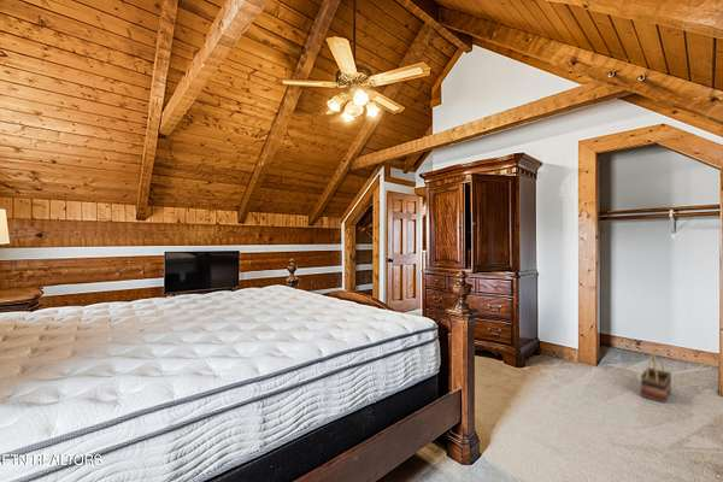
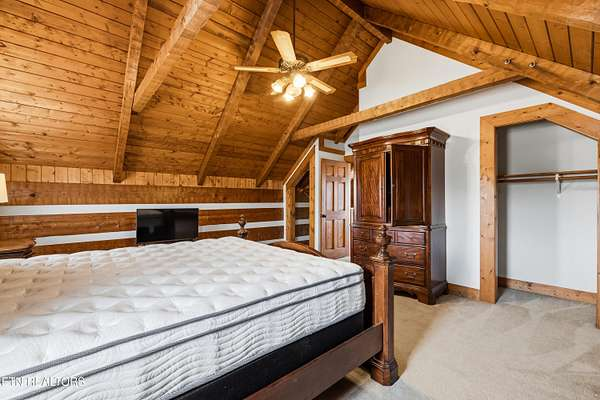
- basket [639,347,672,404]
